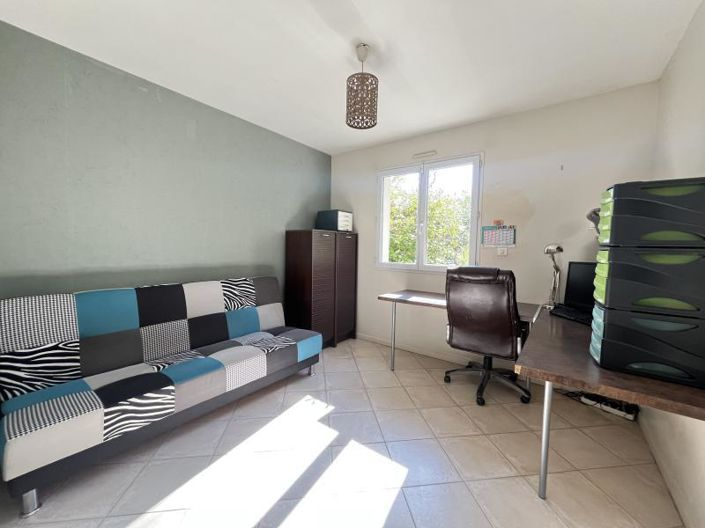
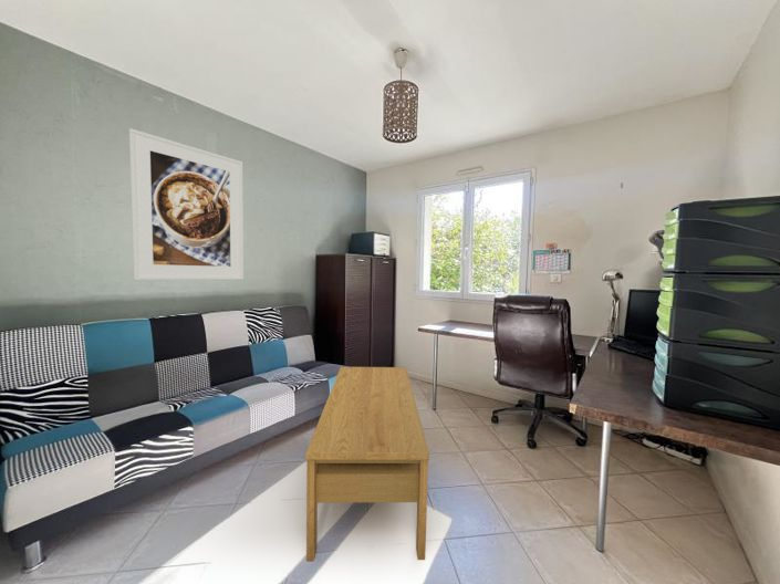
+ coffee table [305,366,430,563]
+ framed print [128,127,245,281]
